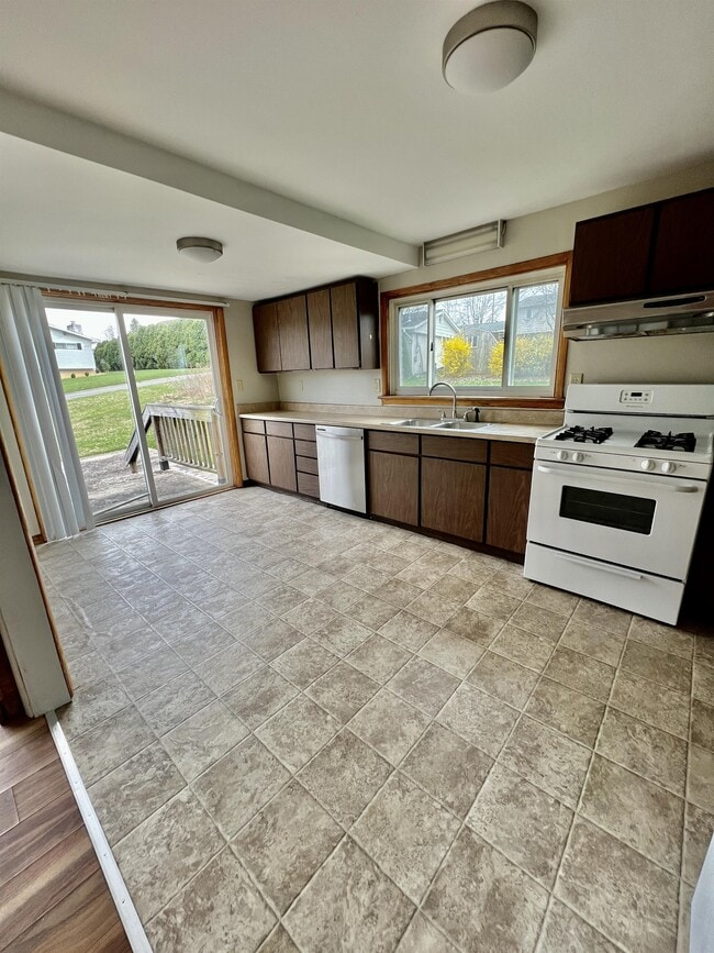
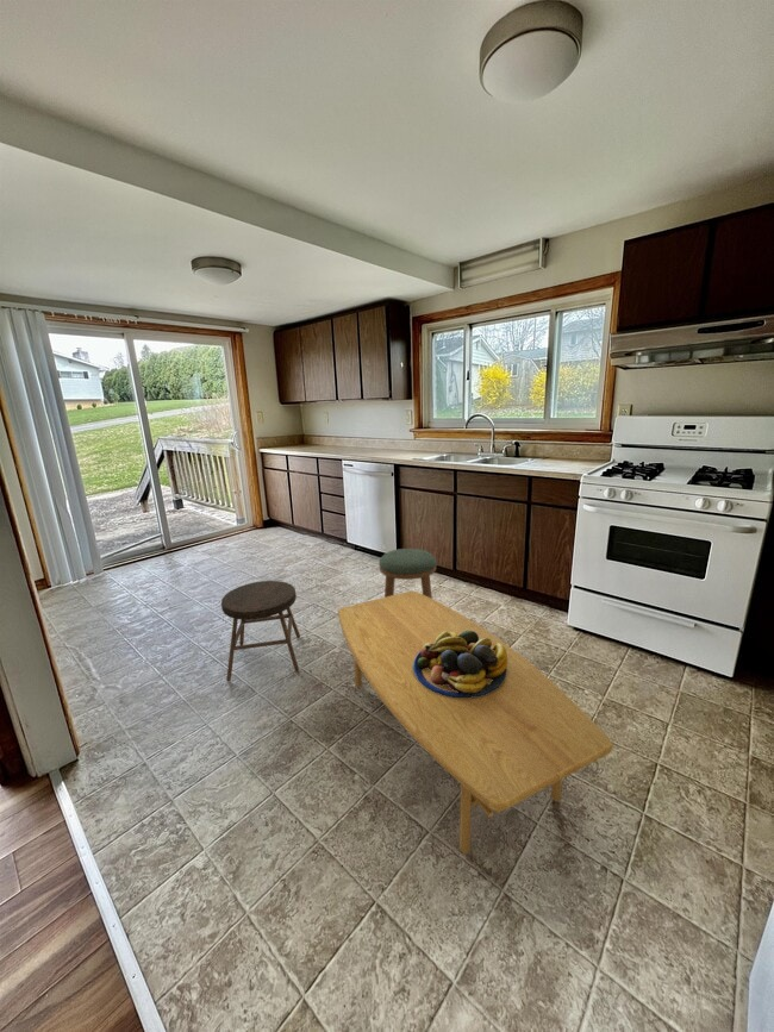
+ stool [377,548,437,599]
+ stool [220,580,301,682]
+ fruit bowl [413,631,508,698]
+ coffee table [337,590,614,855]
